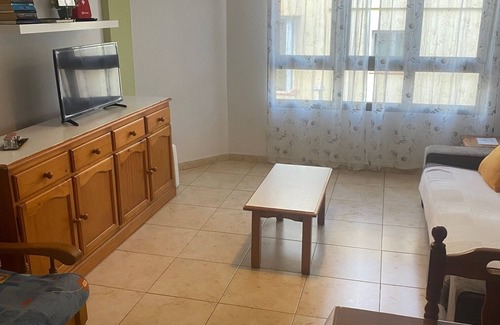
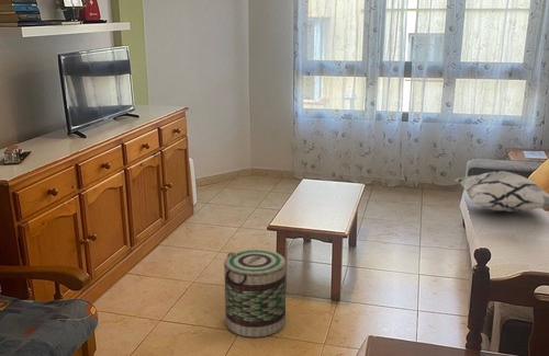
+ decorative pillow [453,170,549,213]
+ basket [223,249,287,338]
